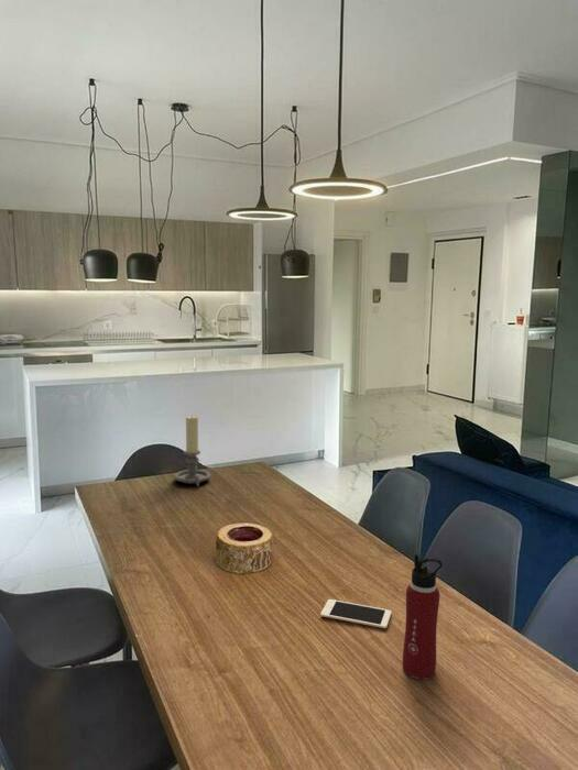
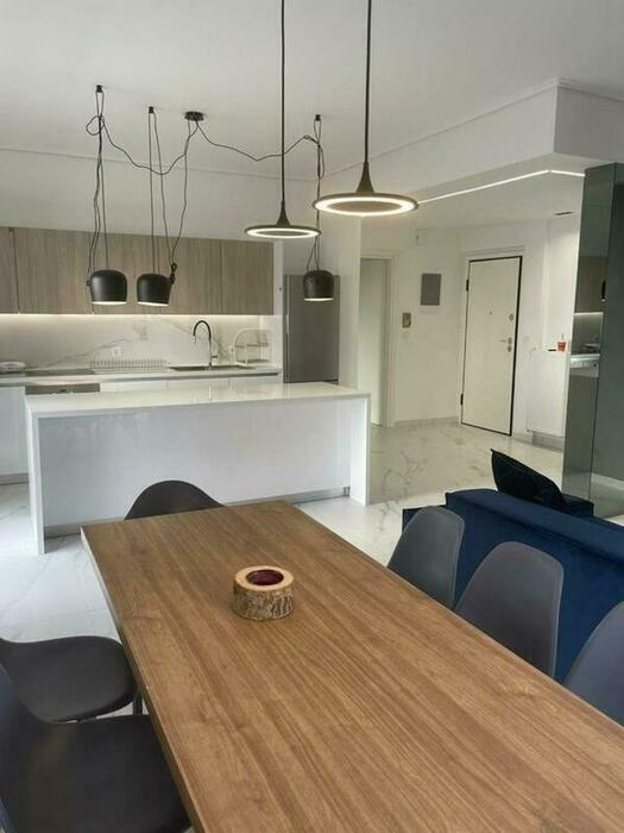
- cell phone [319,598,392,629]
- candle holder [173,415,211,487]
- water bottle [402,553,444,681]
